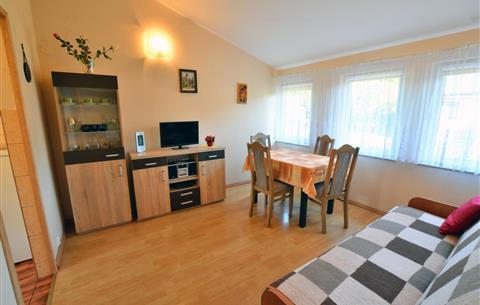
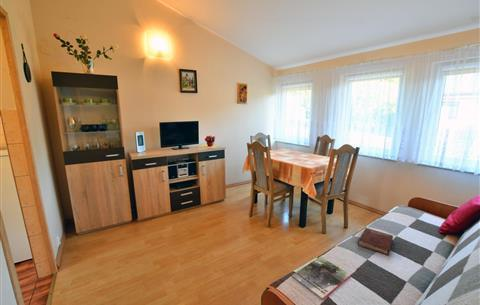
+ hardback book [357,227,394,256]
+ magazine [291,256,352,300]
